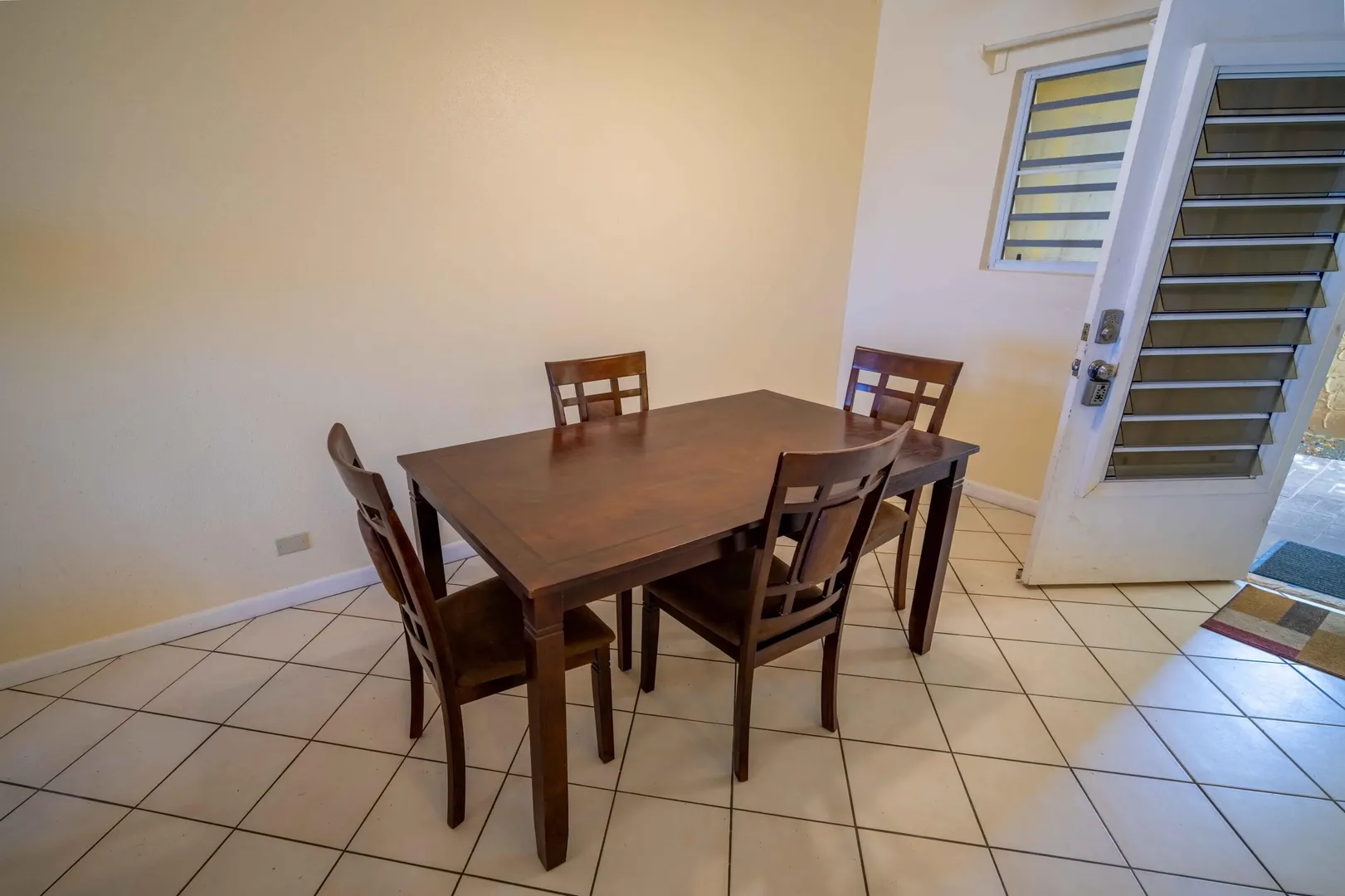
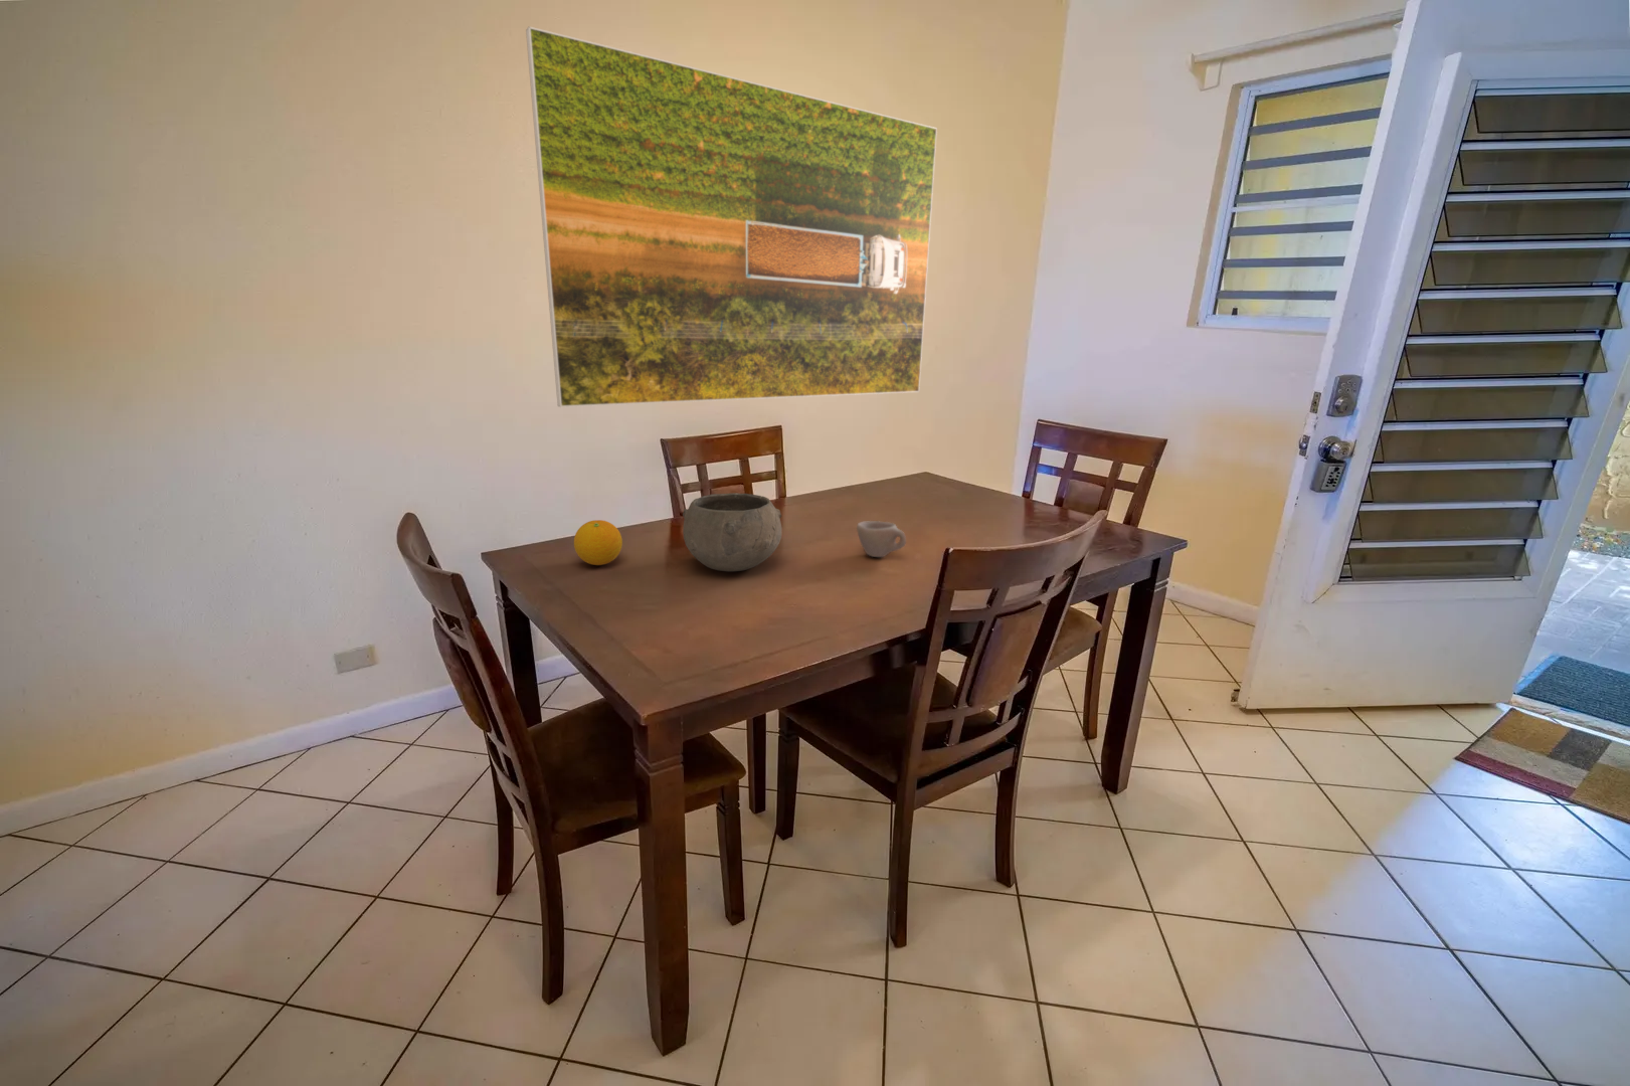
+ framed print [525,25,938,408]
+ bowl [682,492,783,572]
+ cup [856,520,906,558]
+ fruit [573,519,623,566]
